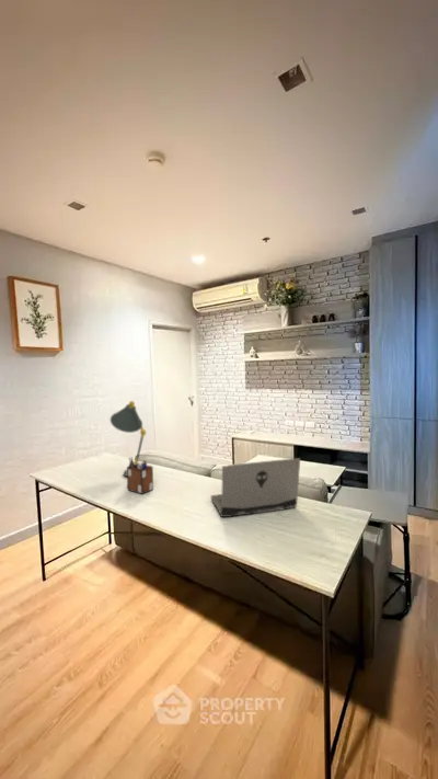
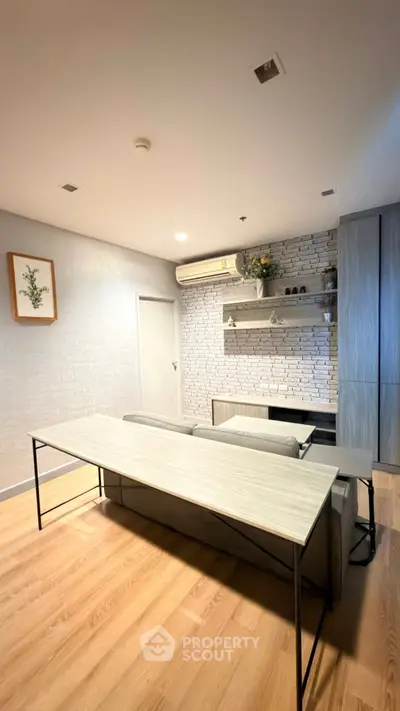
- desk lamp [110,400,147,478]
- desk organizer [126,457,154,495]
- laptop computer [210,457,301,518]
